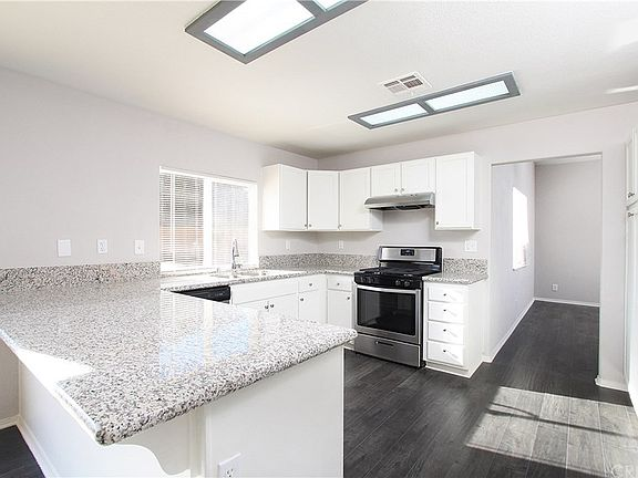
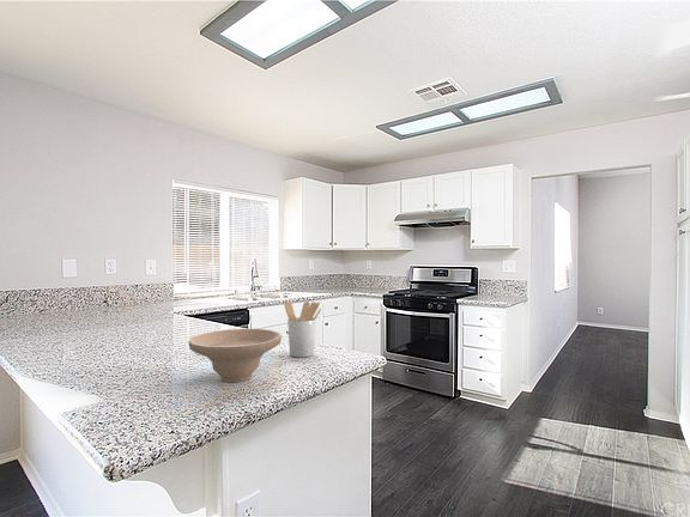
+ utensil holder [284,300,322,358]
+ bowl [187,328,283,383]
